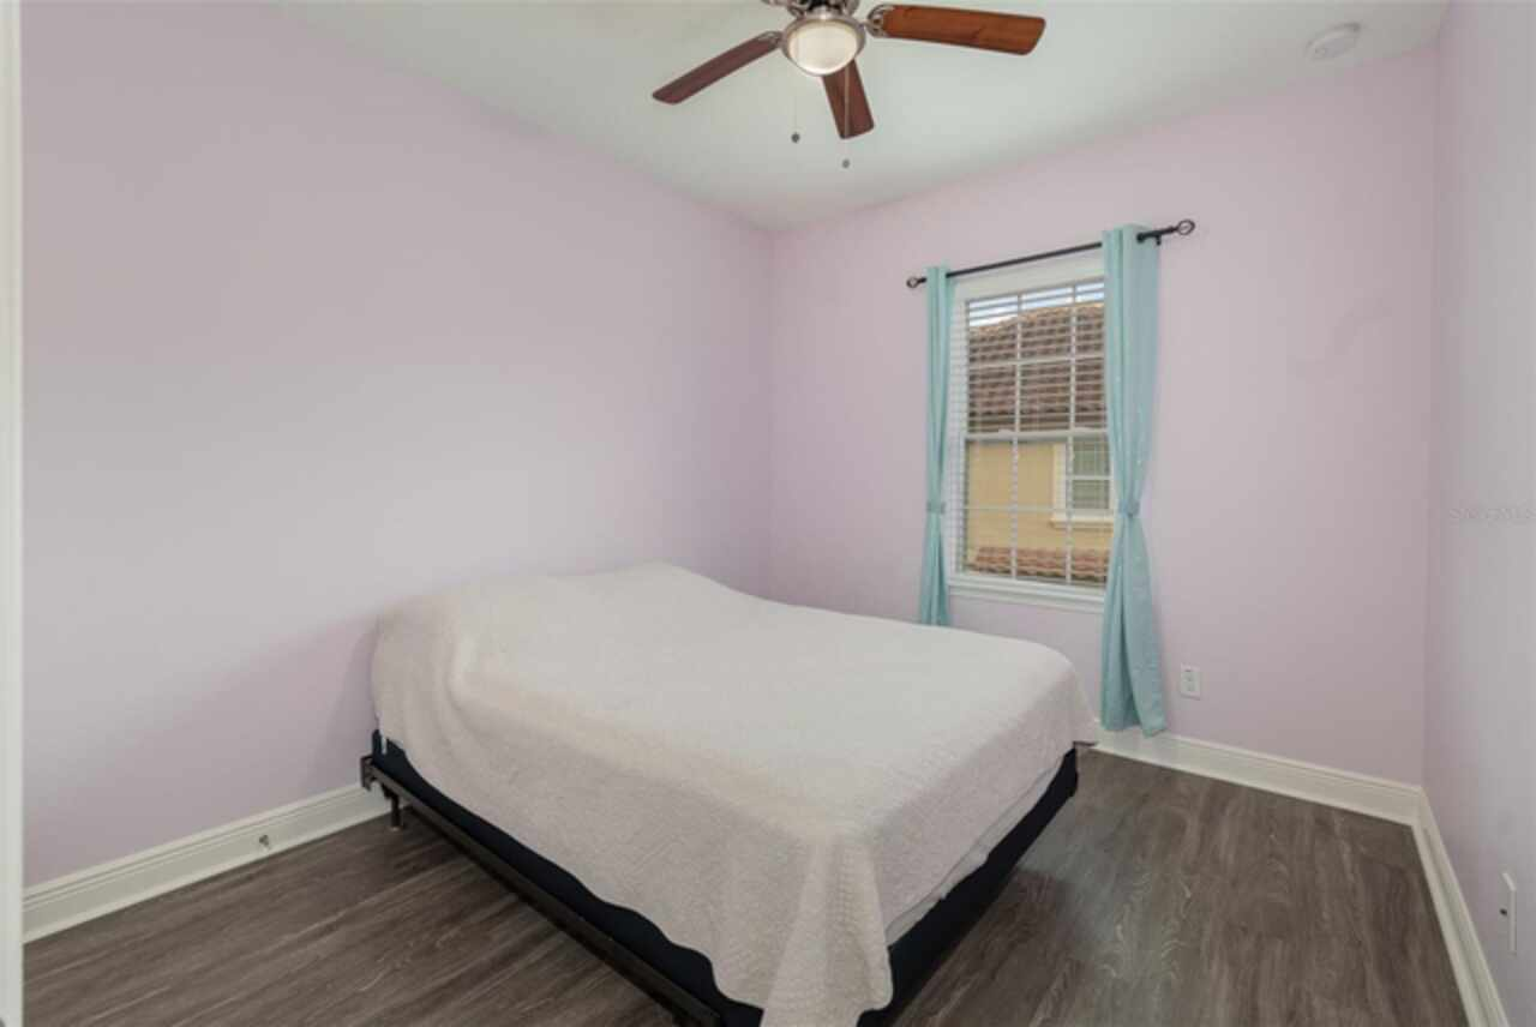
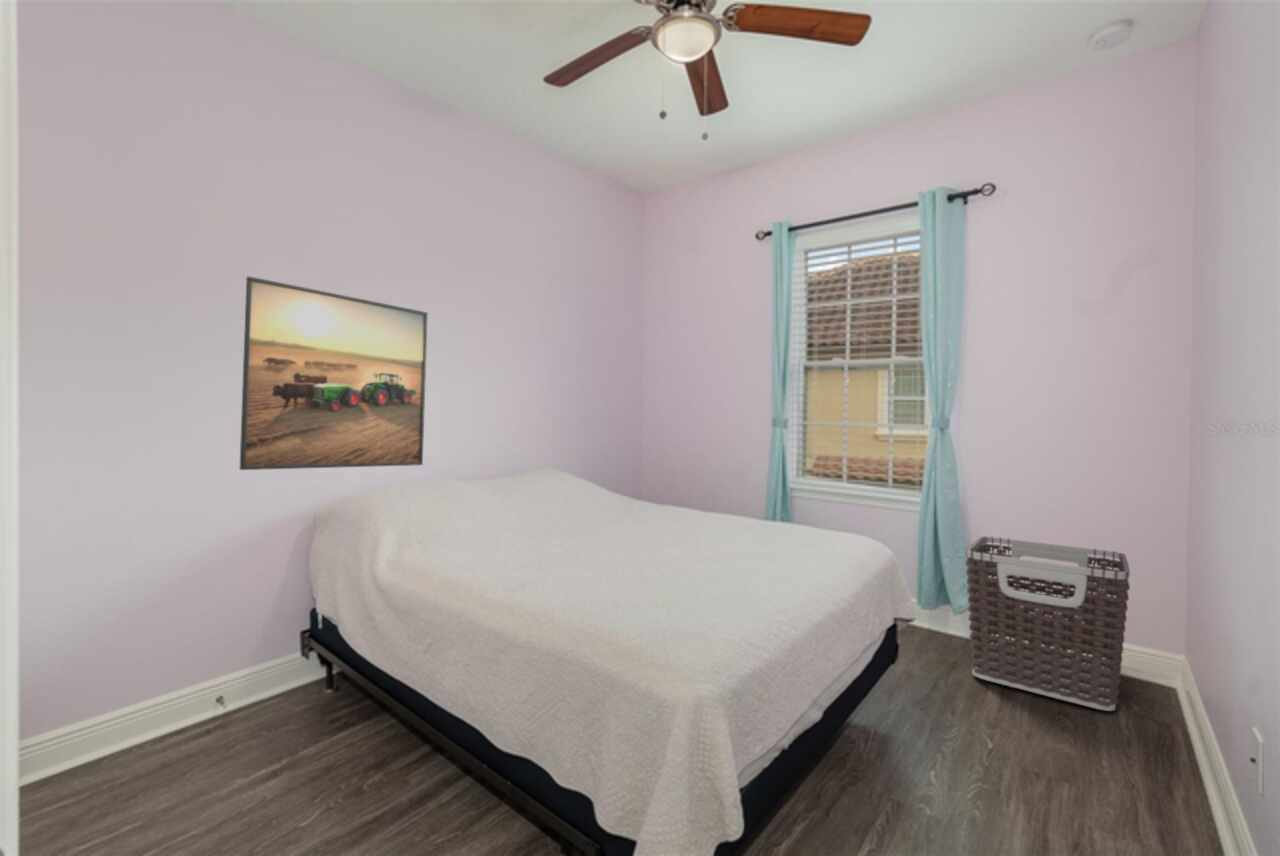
+ clothes hamper [965,535,1131,712]
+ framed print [239,275,429,471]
